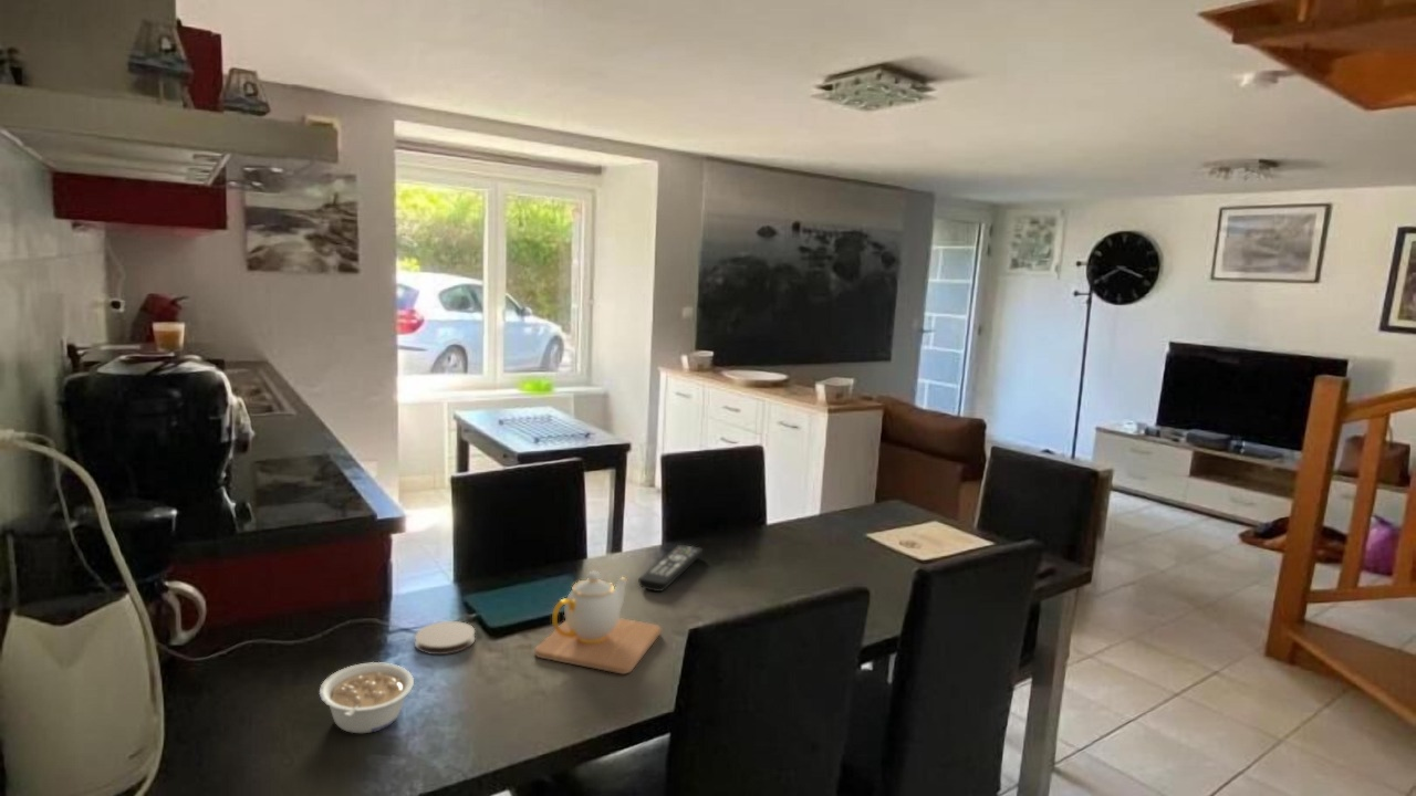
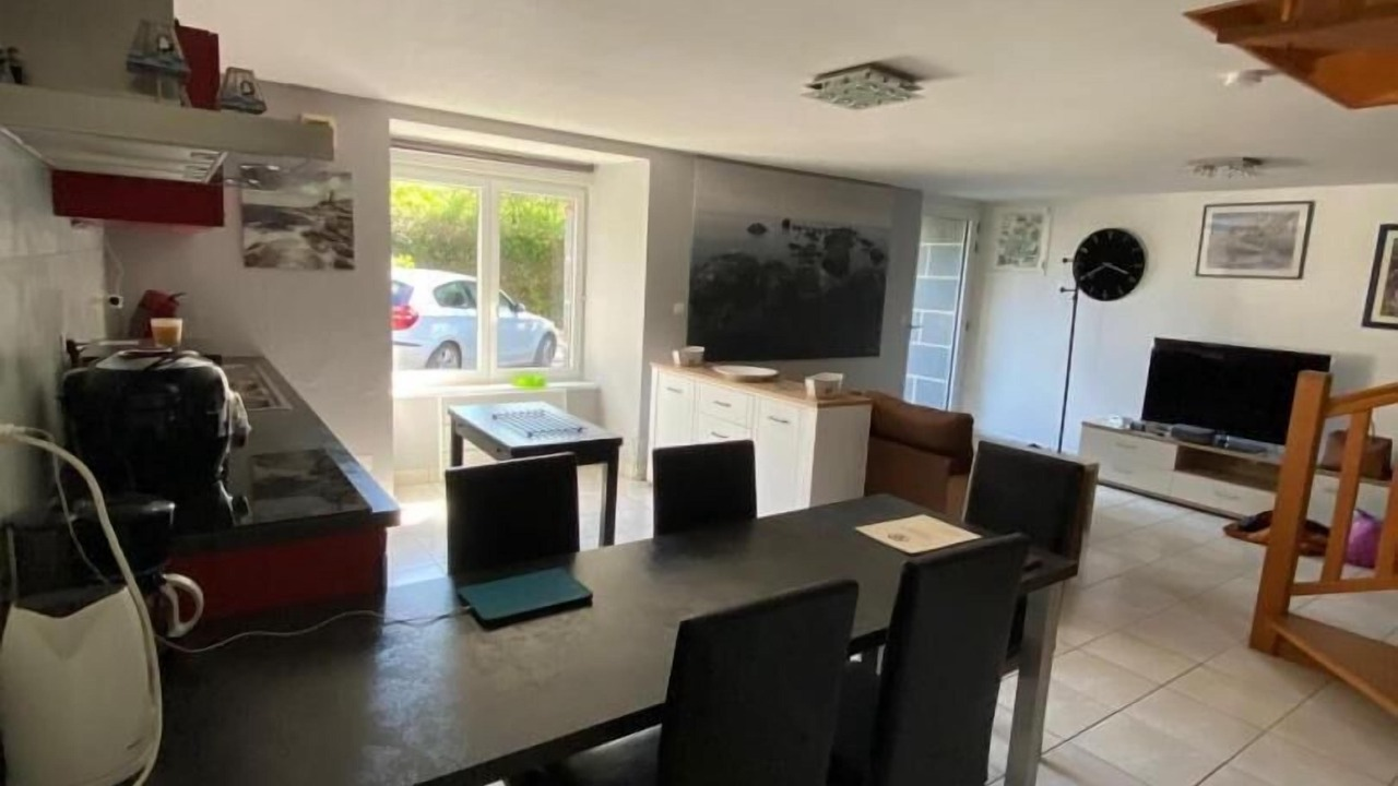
- legume [317,661,415,734]
- coaster [414,620,476,656]
- teapot [533,570,663,674]
- remote control [637,544,704,593]
